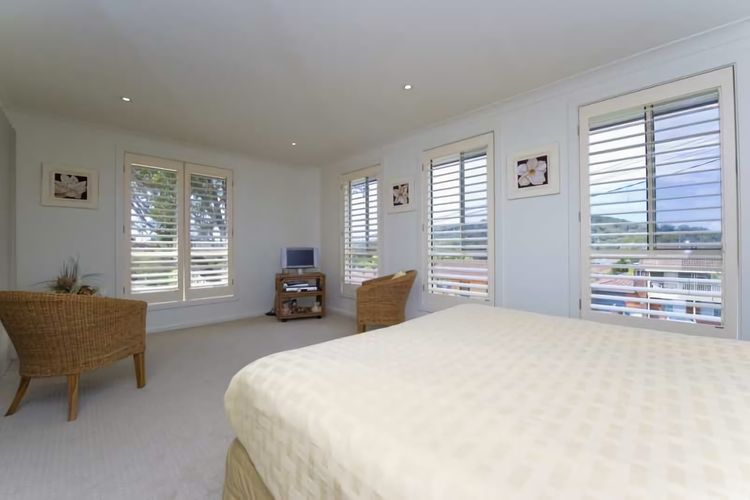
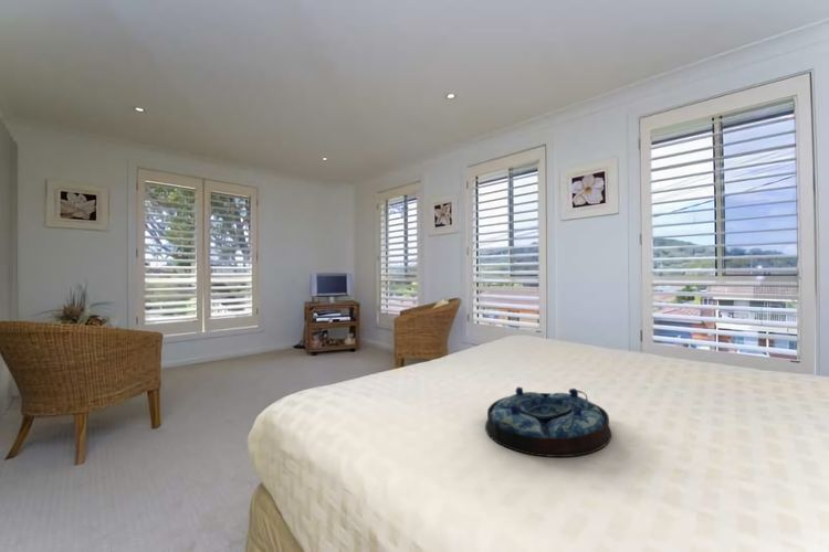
+ serving tray [484,386,612,458]
